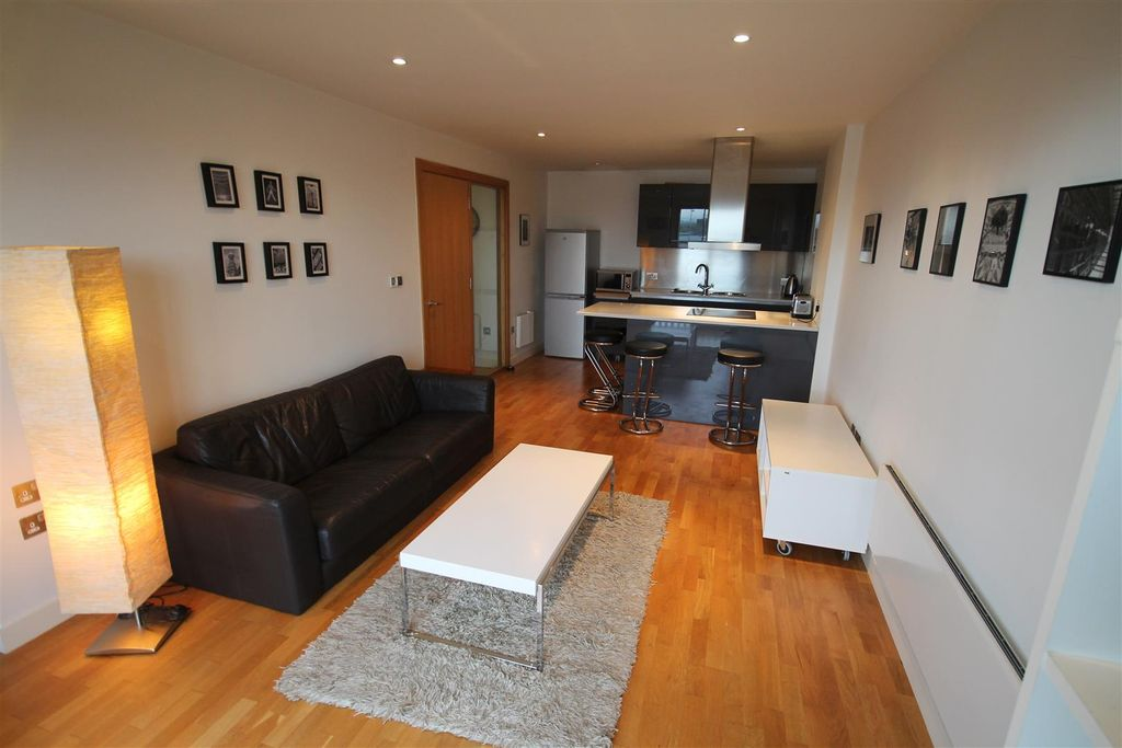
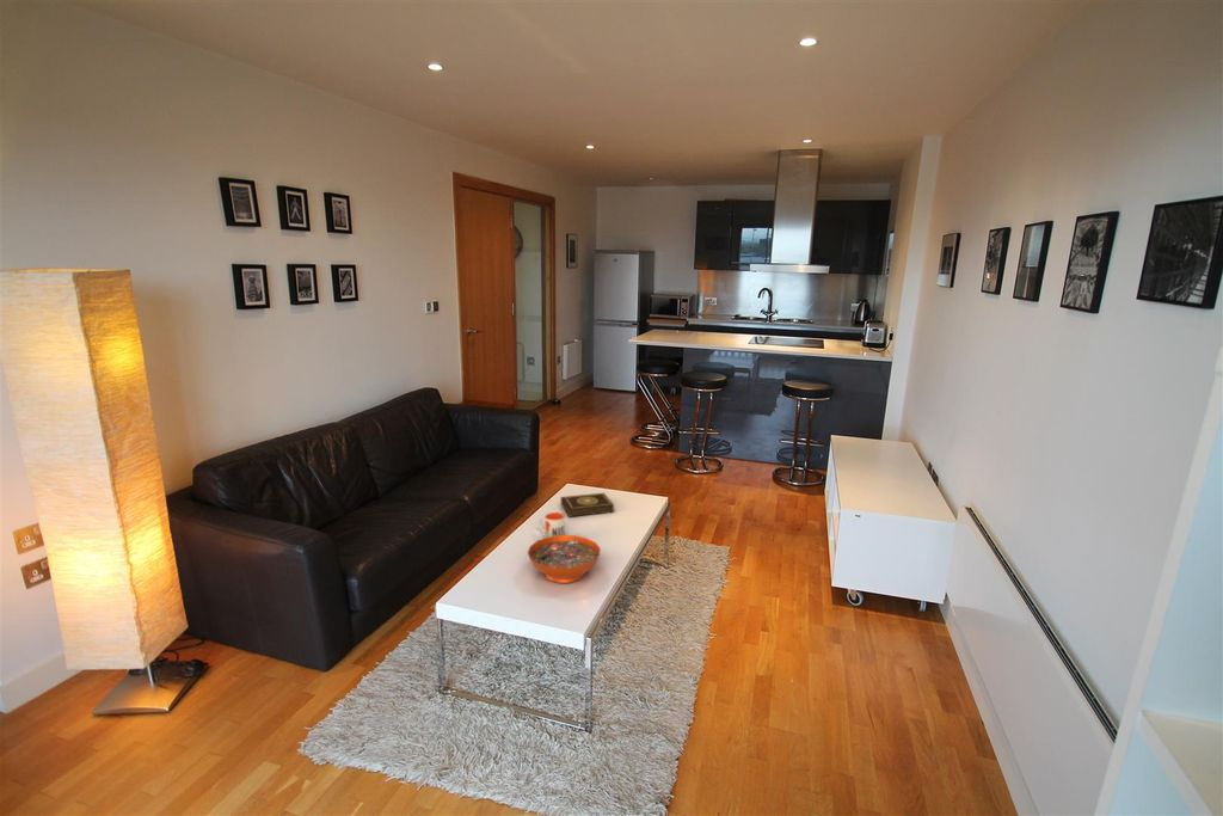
+ decorative bowl [527,534,602,584]
+ book [560,492,615,519]
+ mug [537,511,566,538]
